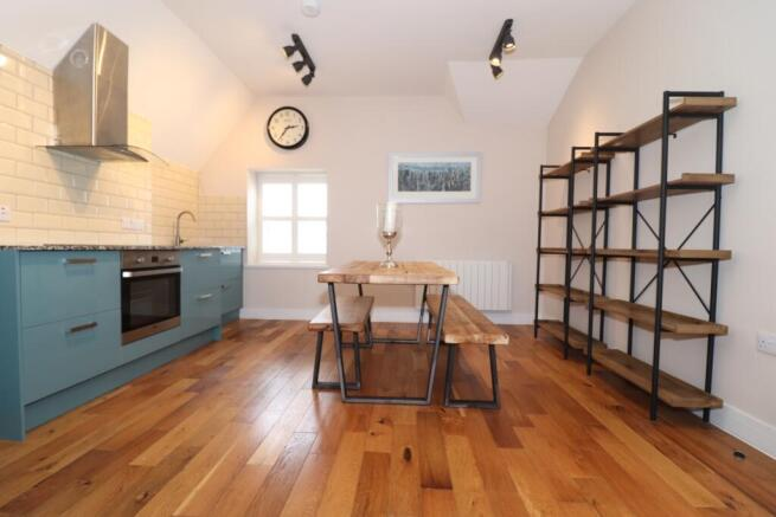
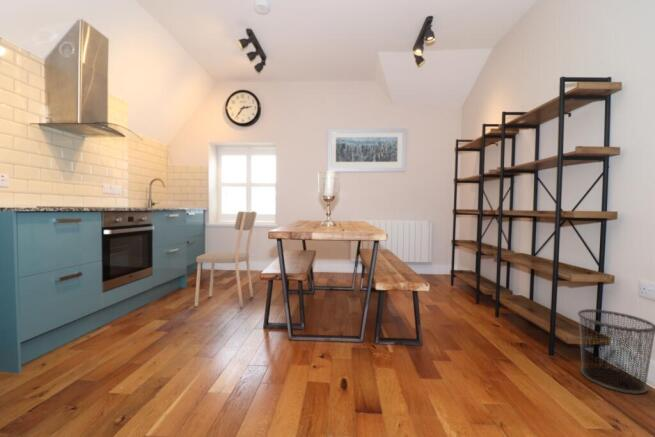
+ waste bin [576,308,655,395]
+ dining chair [194,210,258,309]
